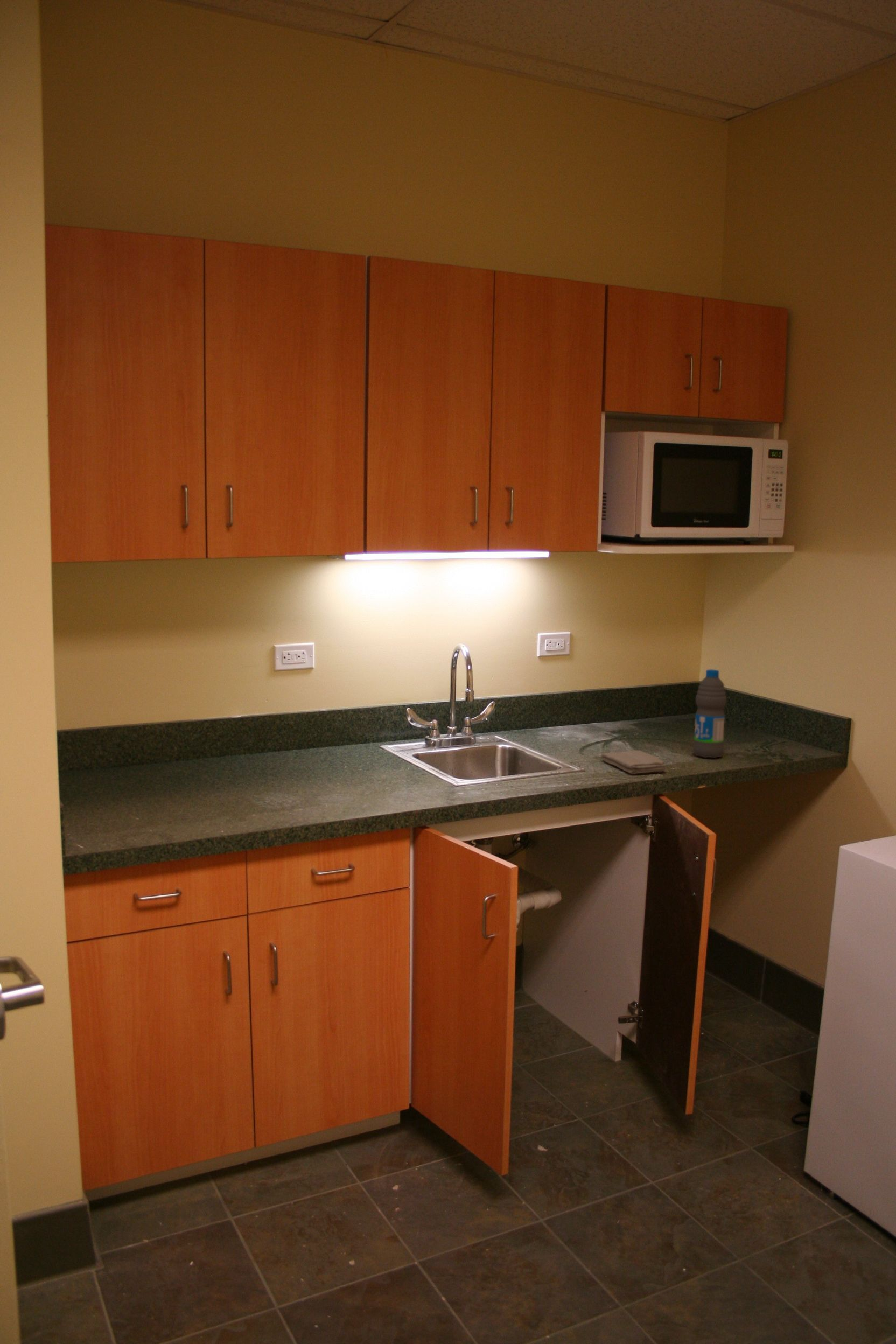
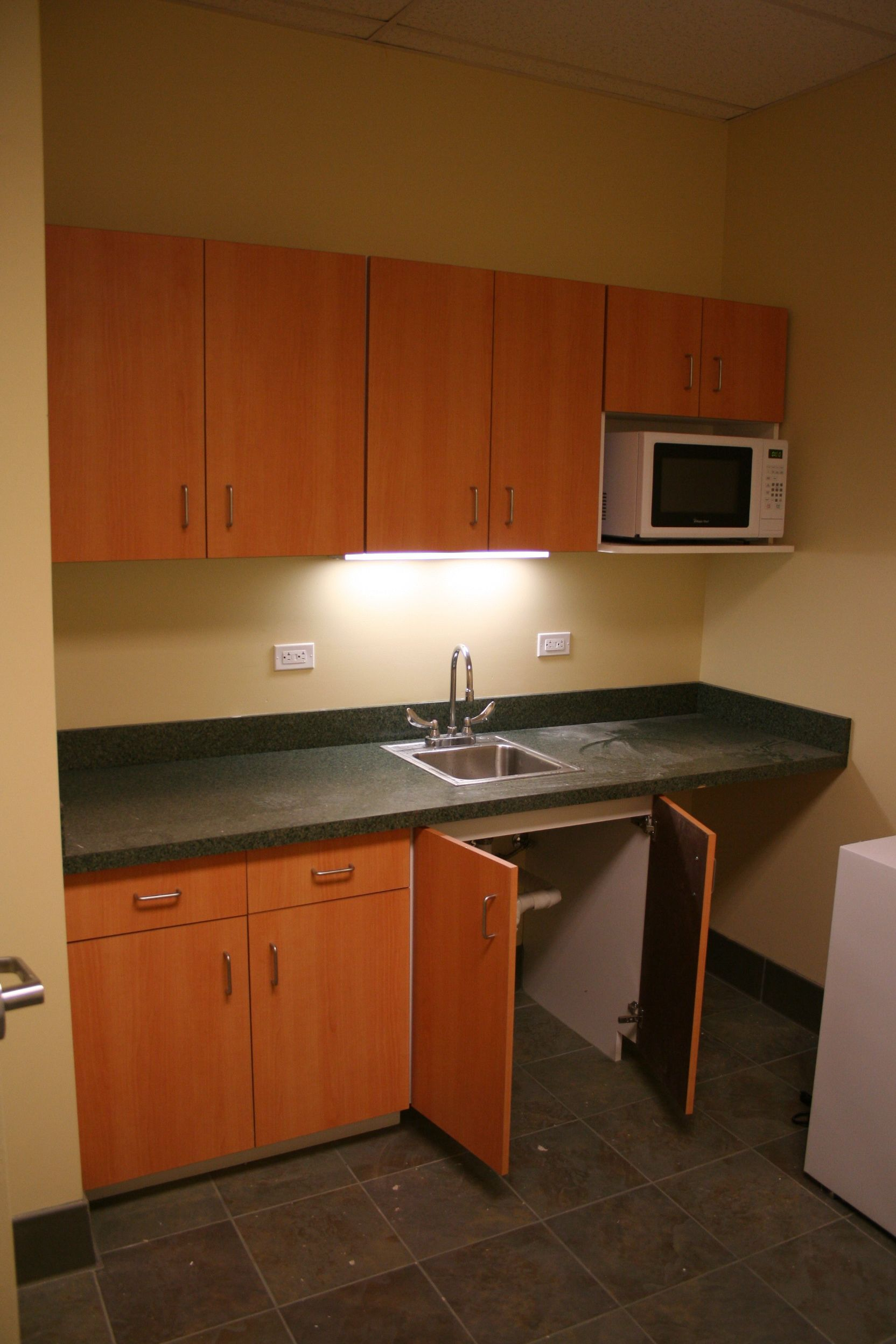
- washcloth [600,750,668,774]
- water bottle [692,669,727,759]
